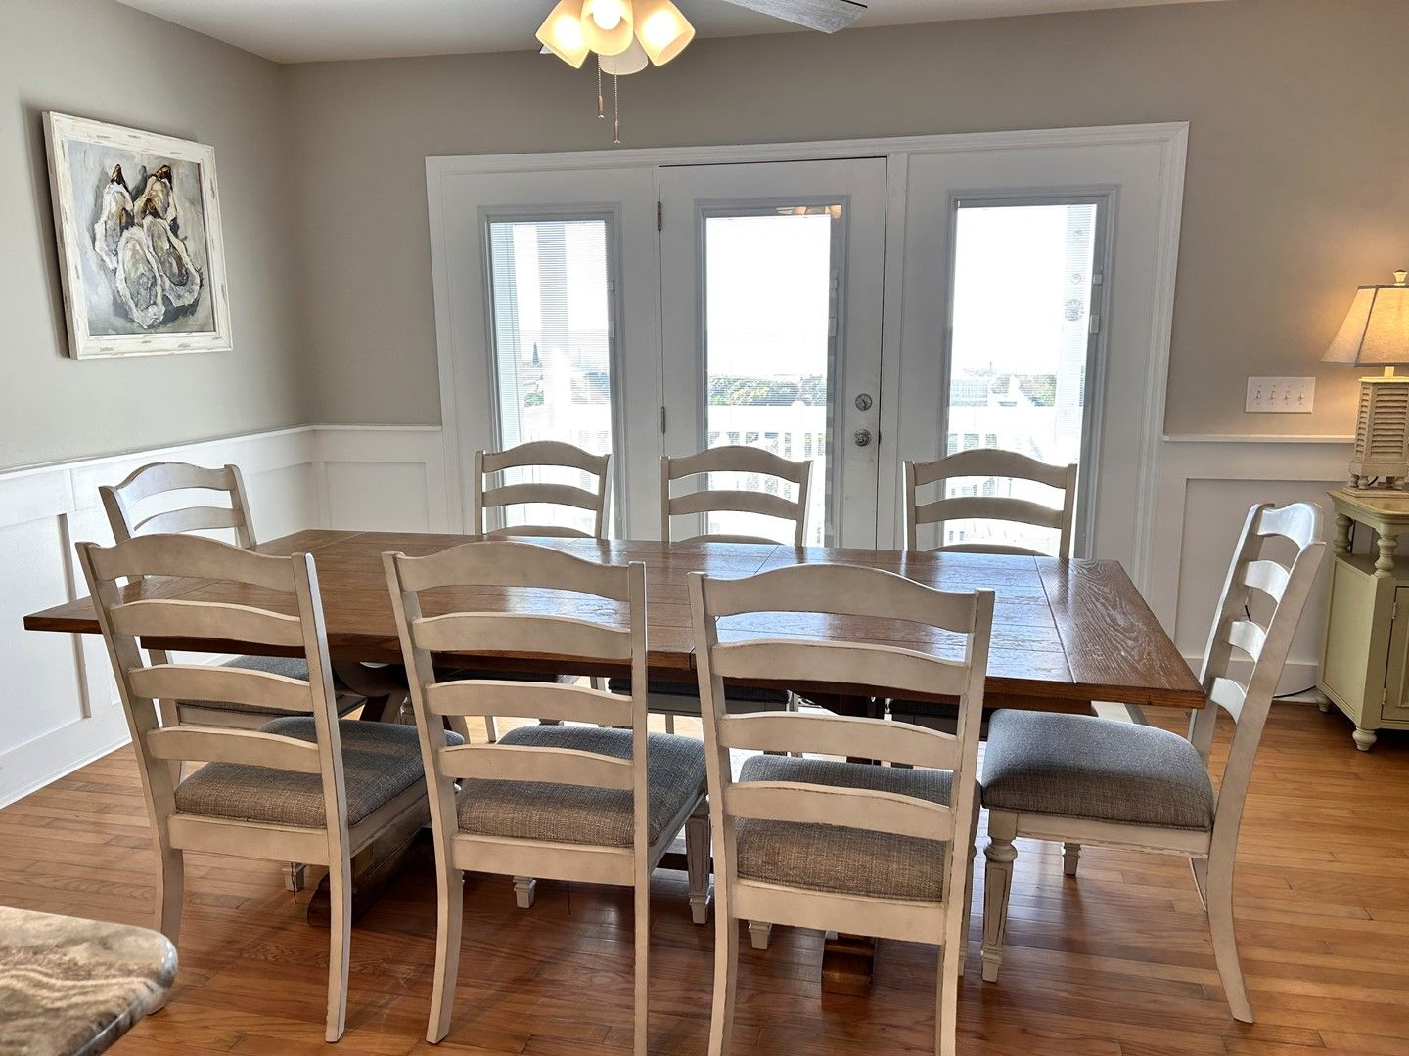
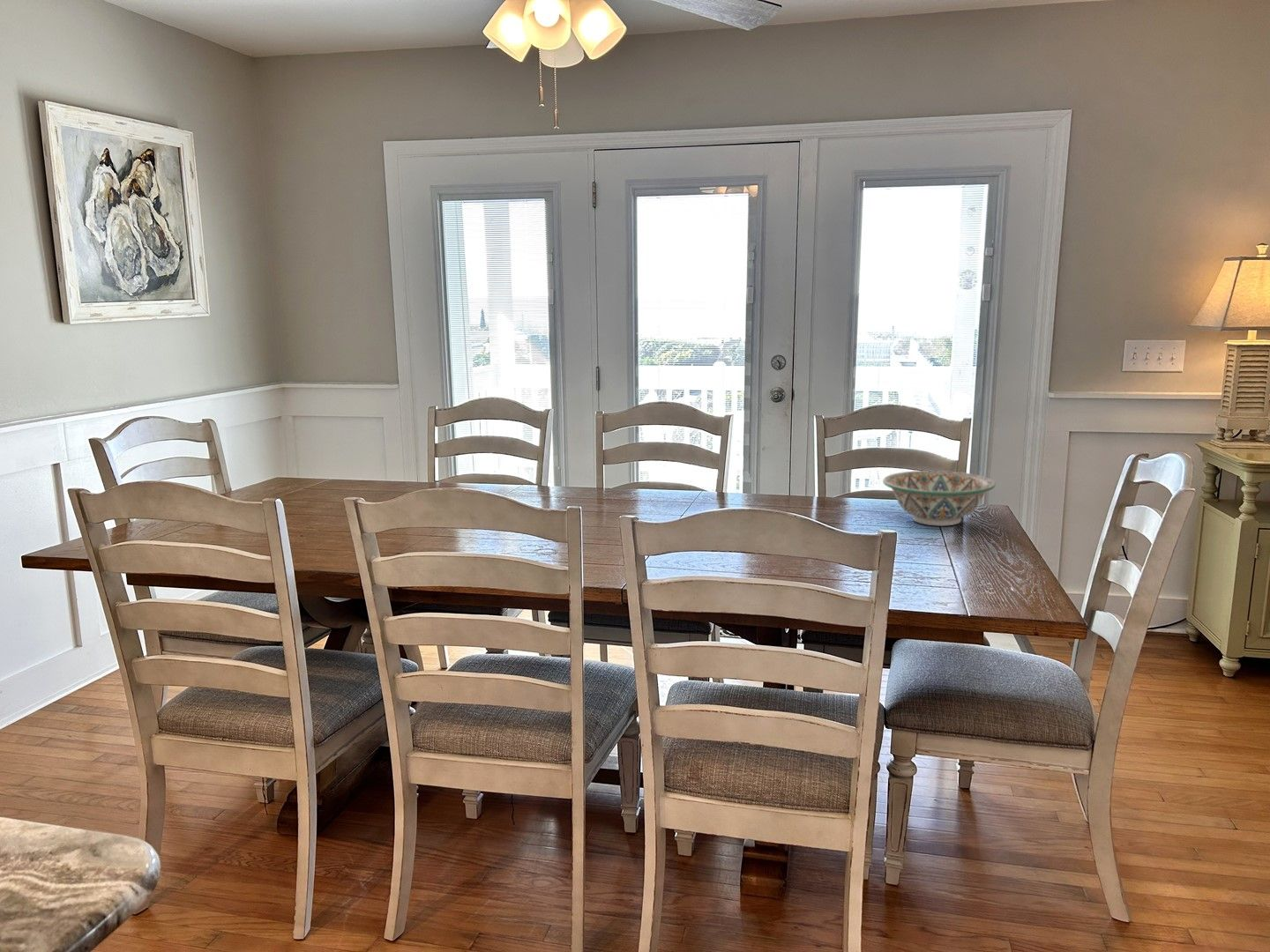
+ decorative bowl [882,470,997,527]
